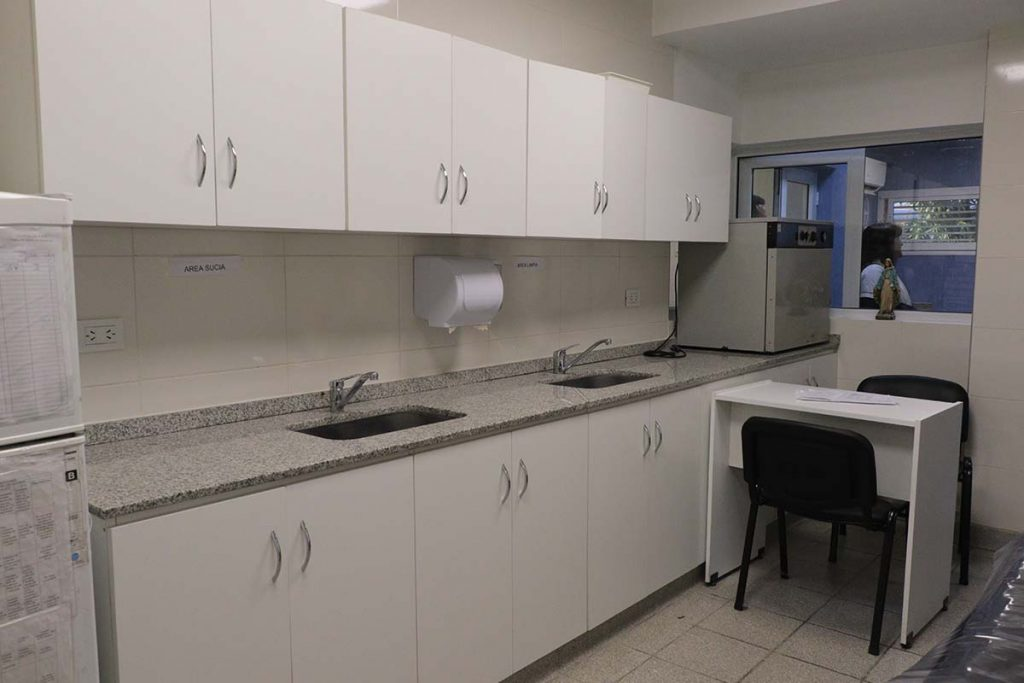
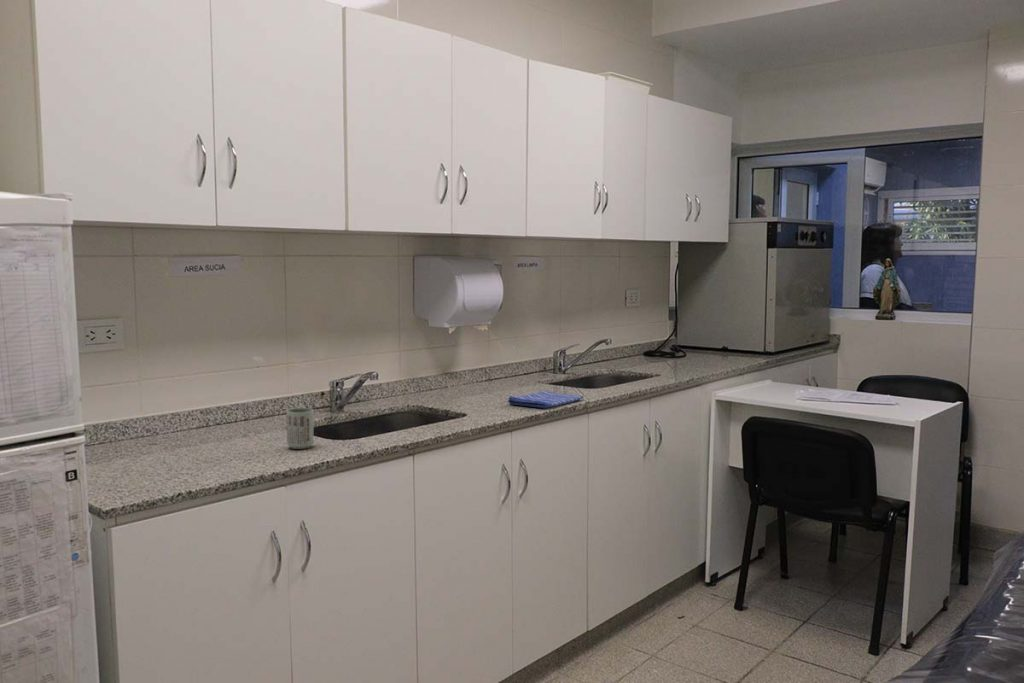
+ dish towel [507,389,584,409]
+ cup [285,407,315,450]
